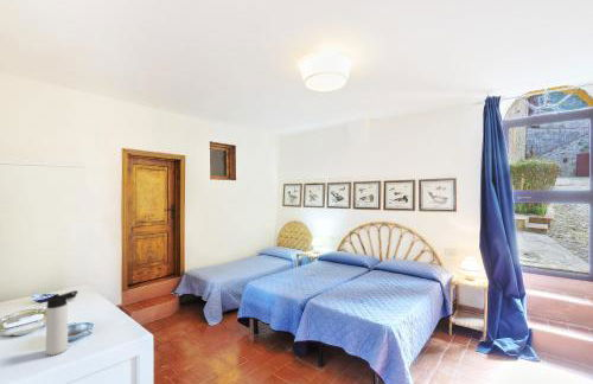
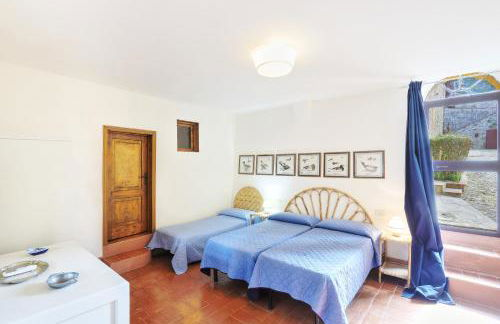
- thermos bottle [45,289,79,357]
